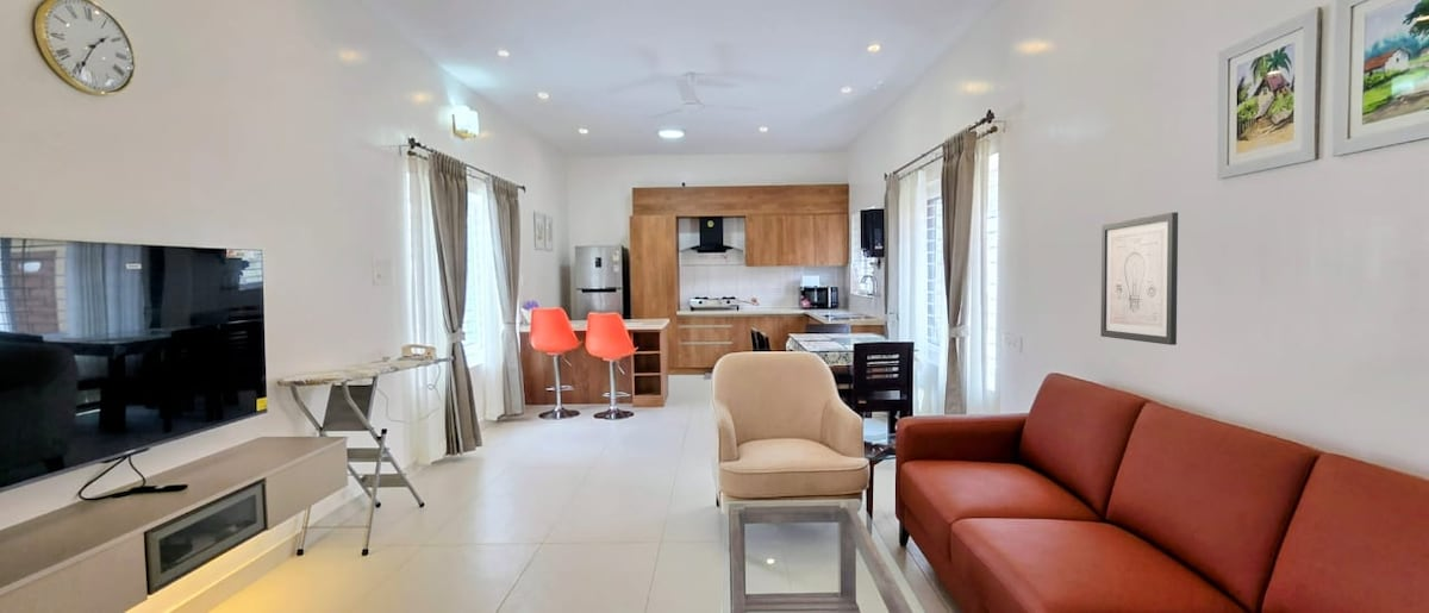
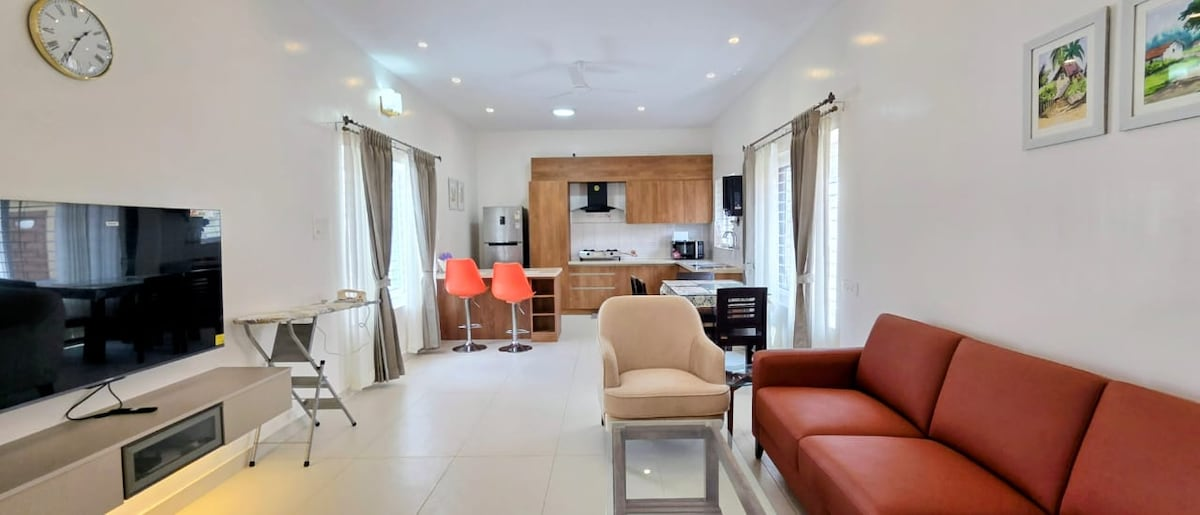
- wall art [1099,211,1179,346]
